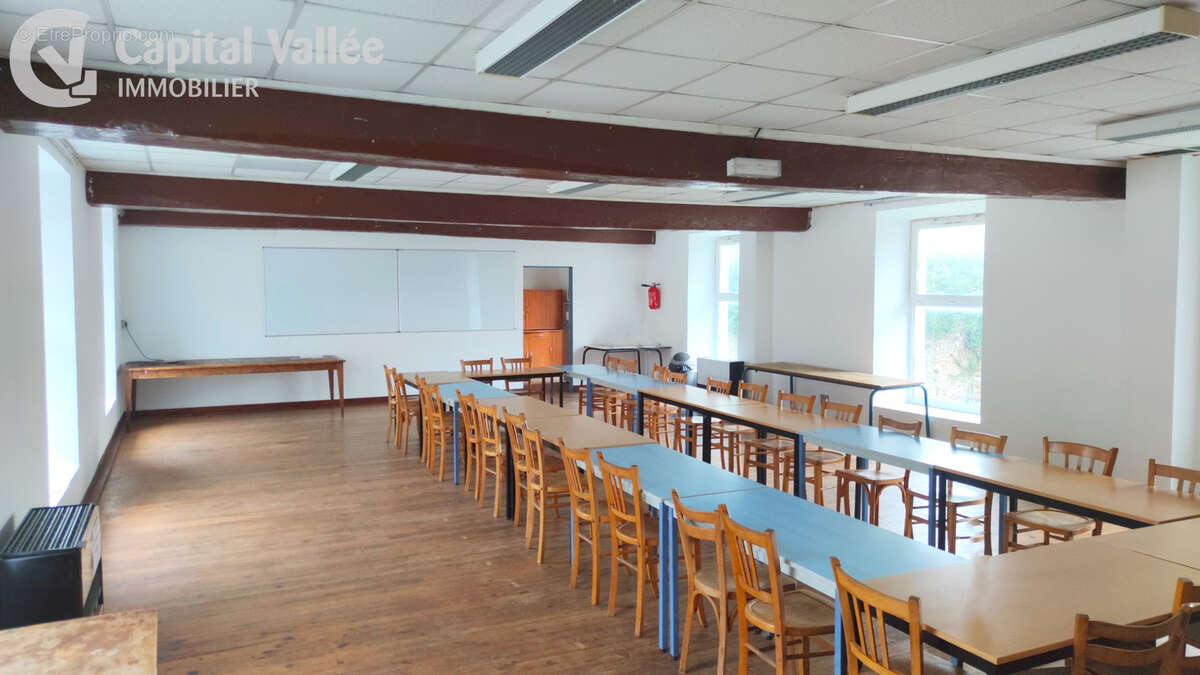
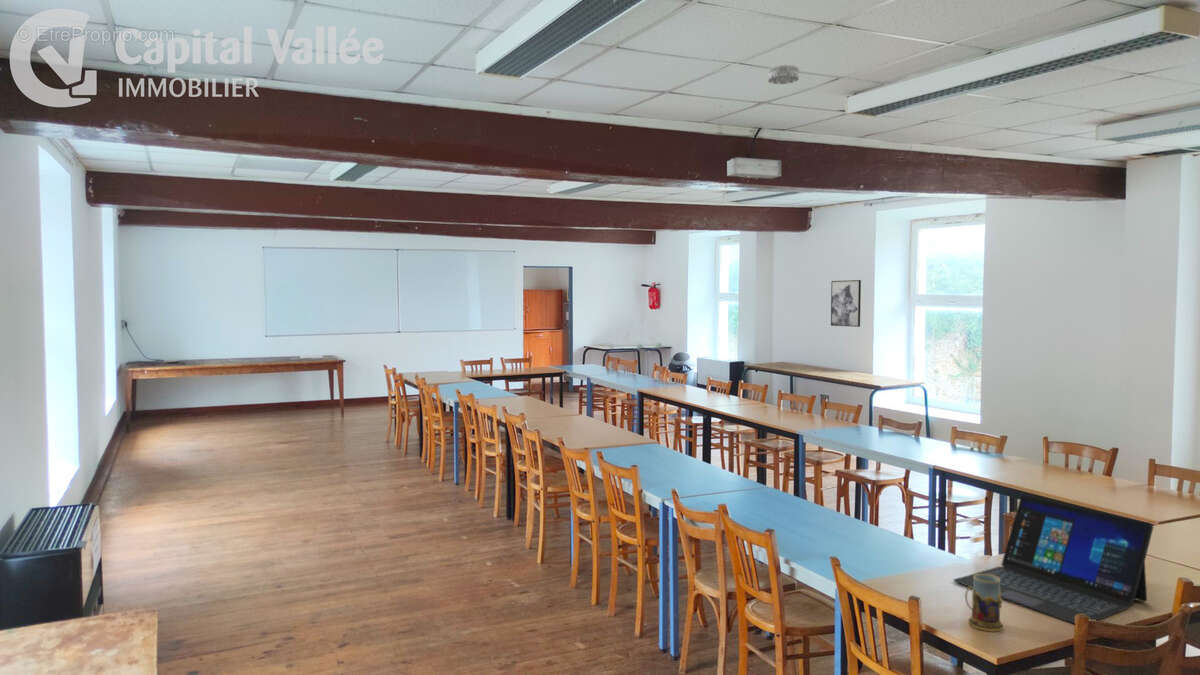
+ laptop [952,494,1154,625]
+ smoke detector [767,64,800,85]
+ wall art [830,279,862,328]
+ mug [964,574,1004,632]
